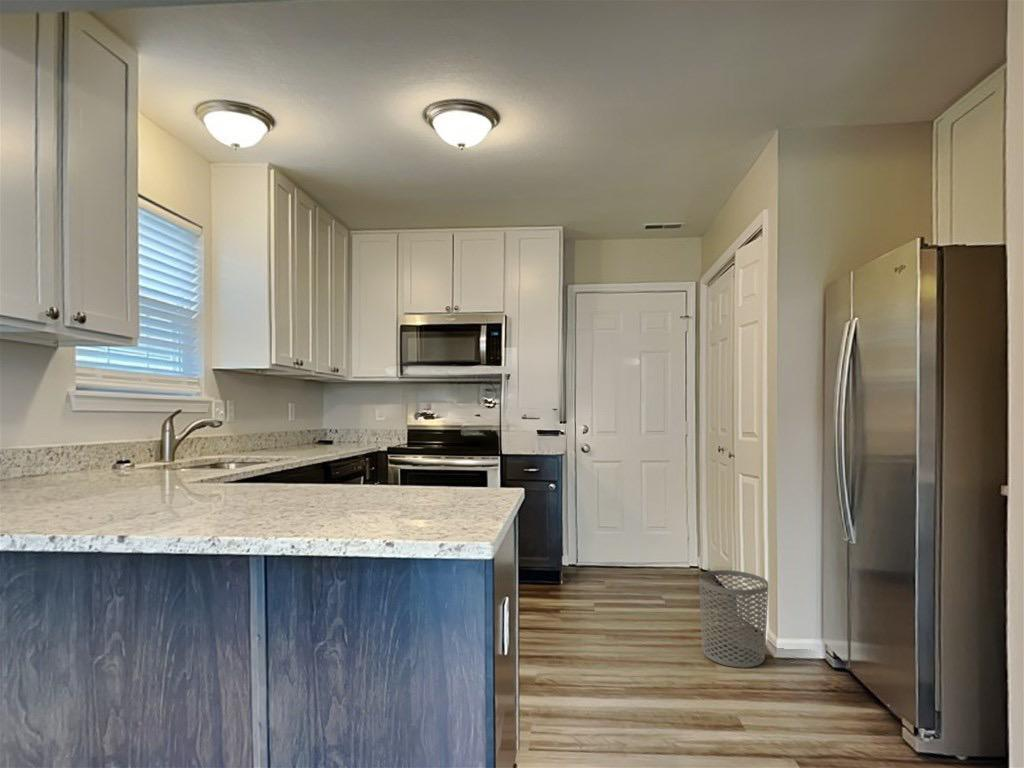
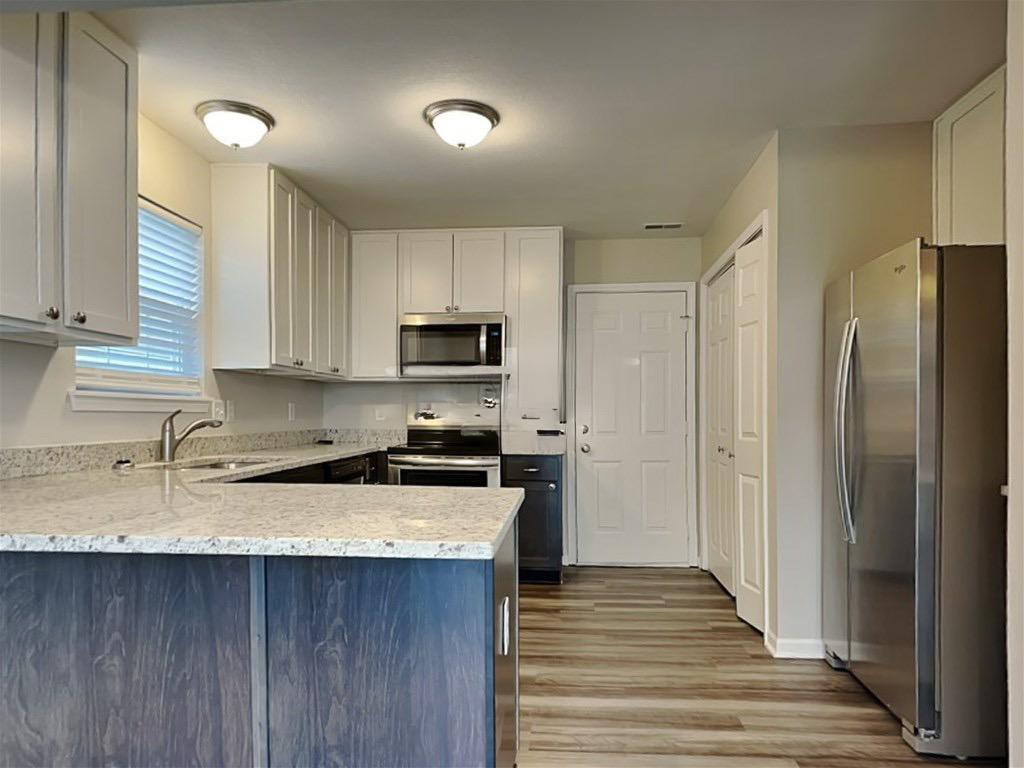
- waste bin [698,569,769,669]
